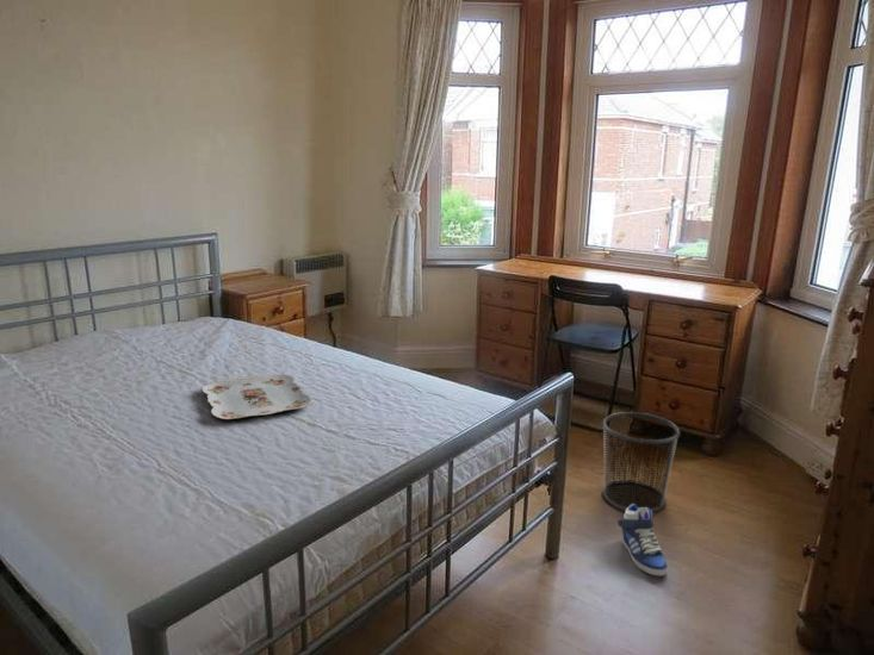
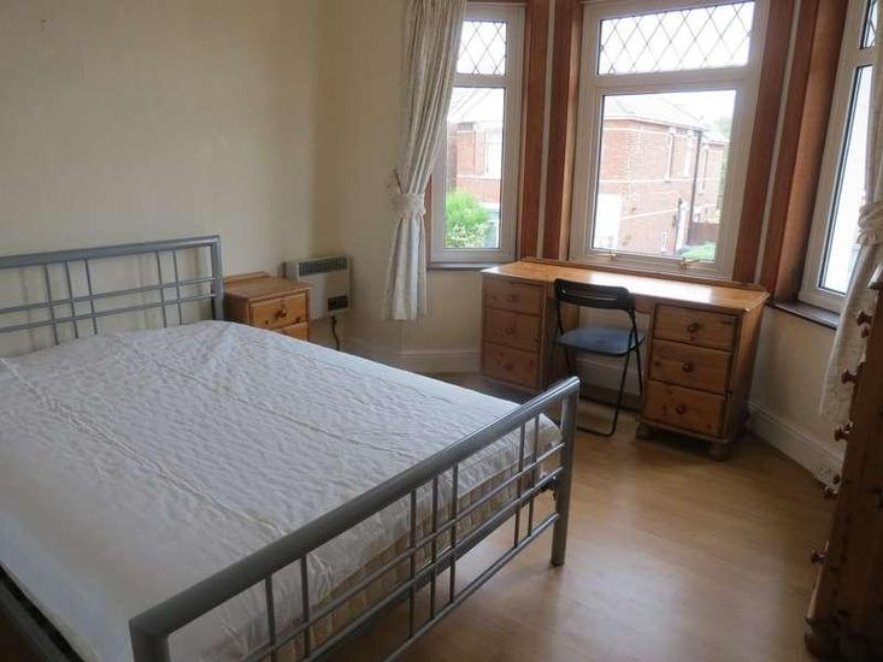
- sneaker [616,504,669,576]
- serving tray [202,373,312,420]
- waste bin [601,411,681,513]
